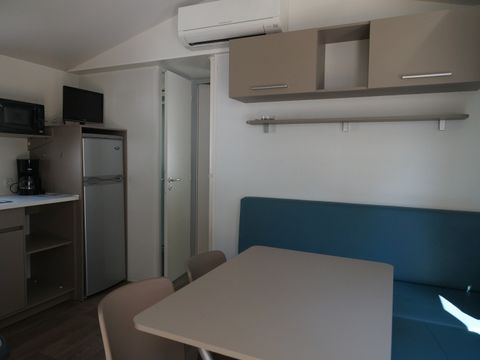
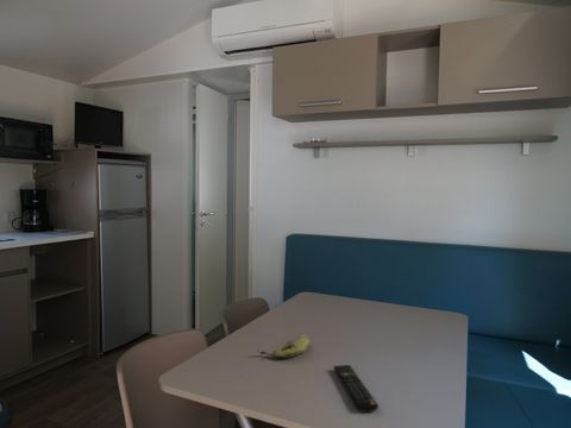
+ fruit [256,333,310,359]
+ remote control [332,364,379,414]
